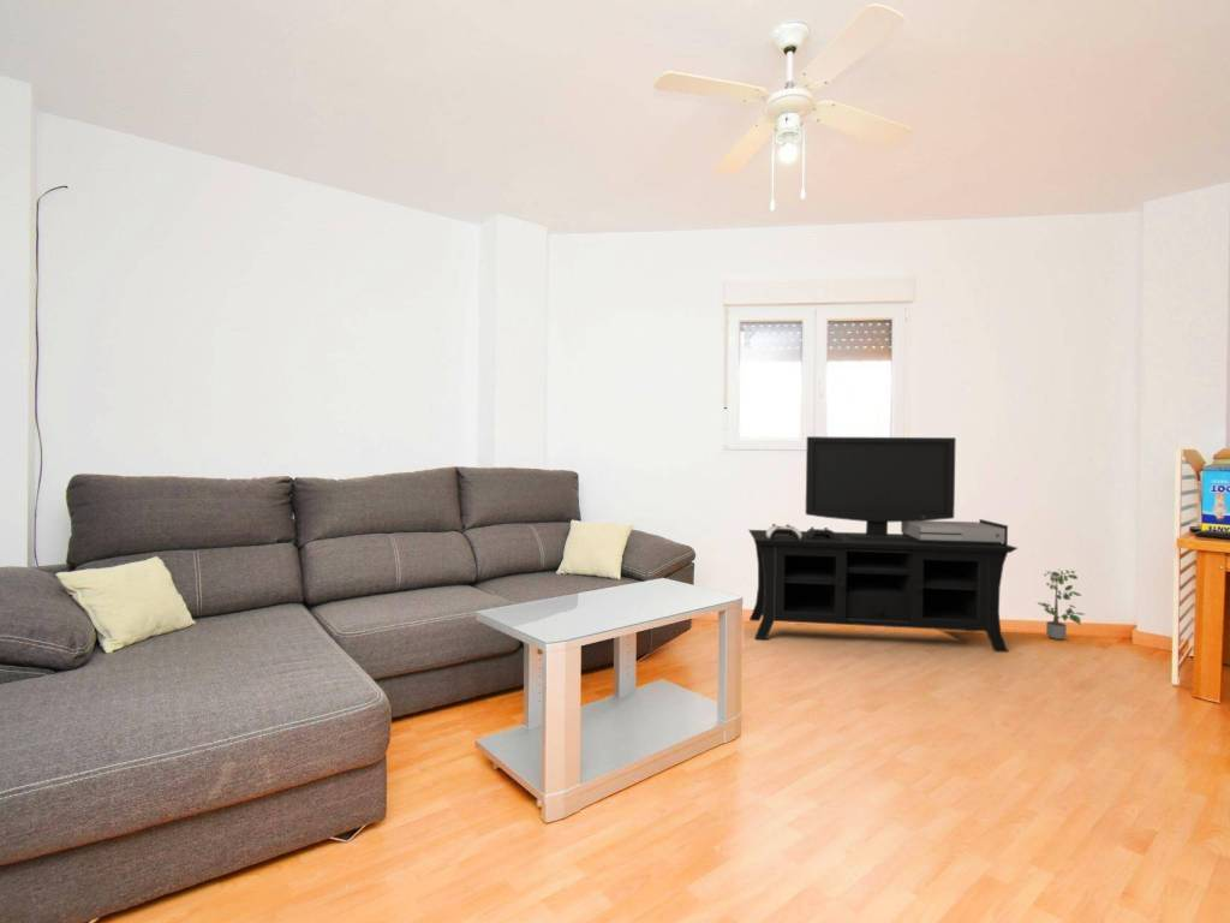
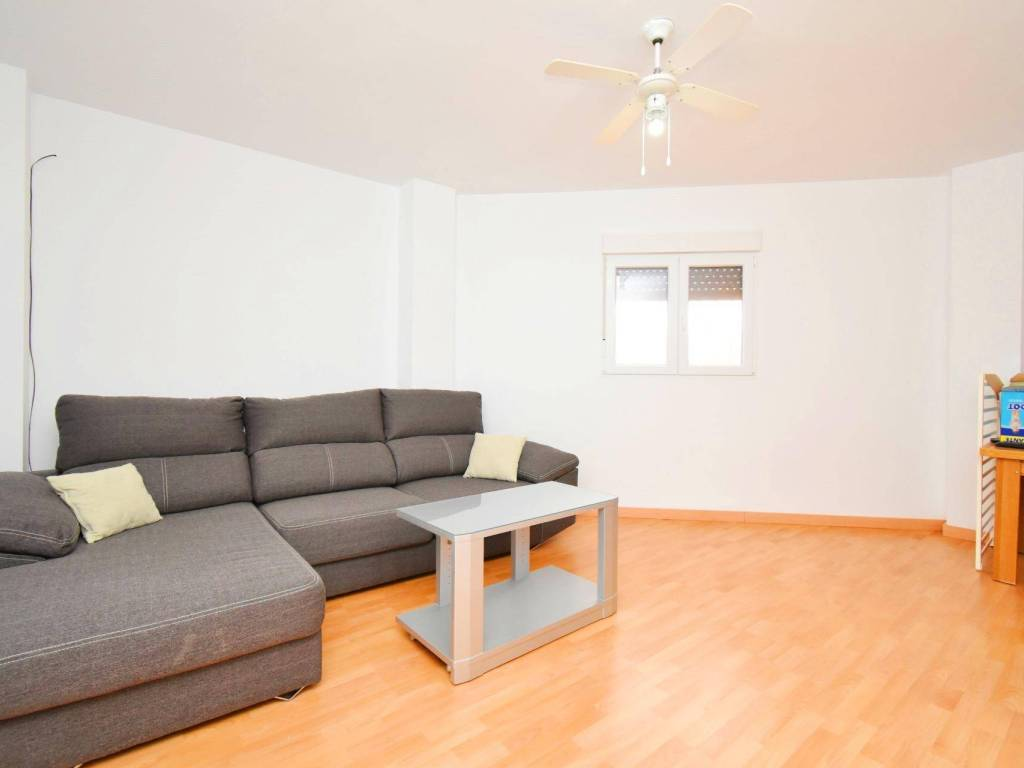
- potted plant [1035,568,1085,641]
- media console [747,435,1019,654]
